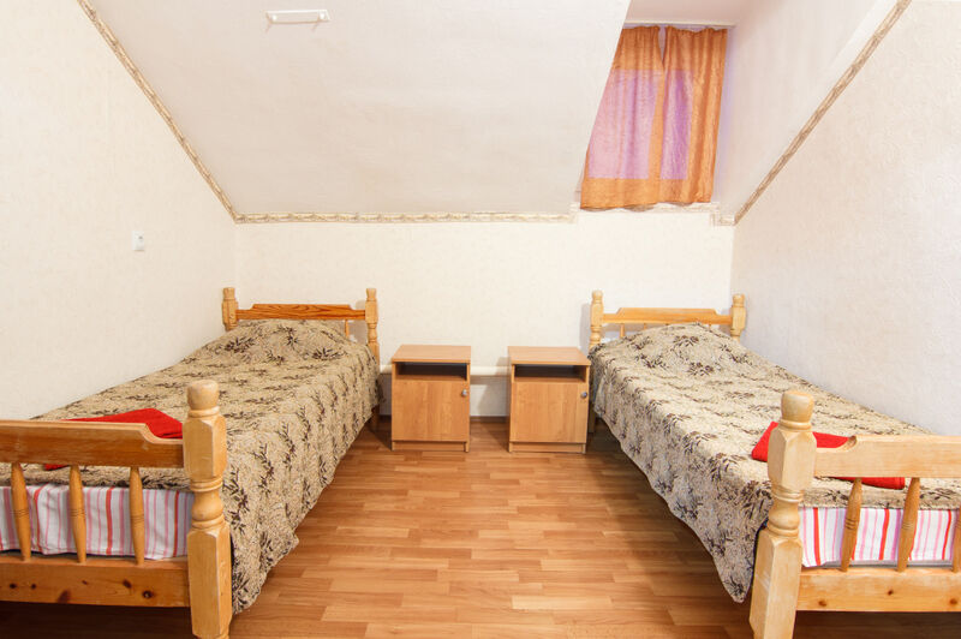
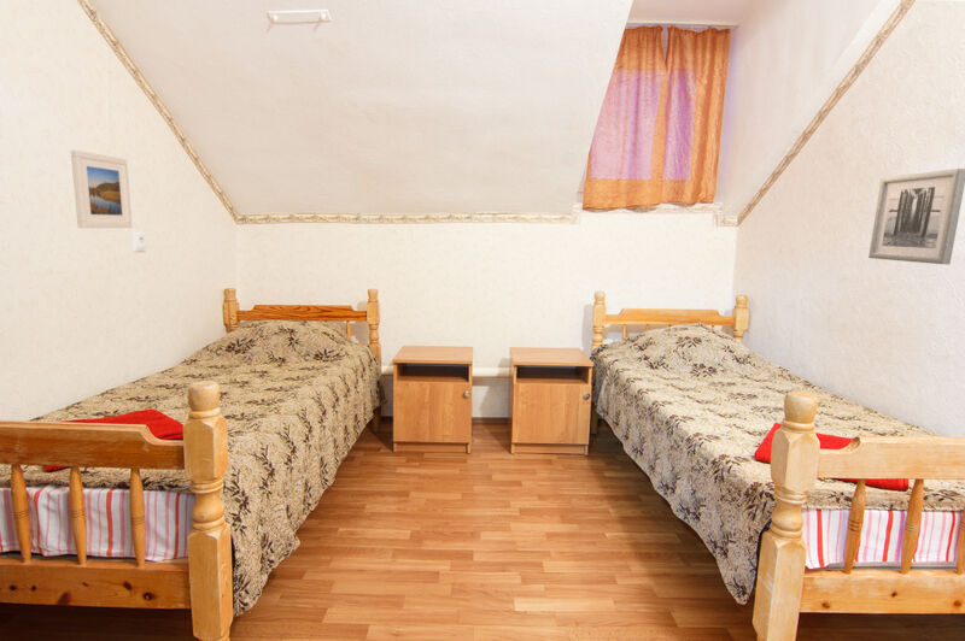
+ wall art [867,167,965,265]
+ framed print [70,149,134,229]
